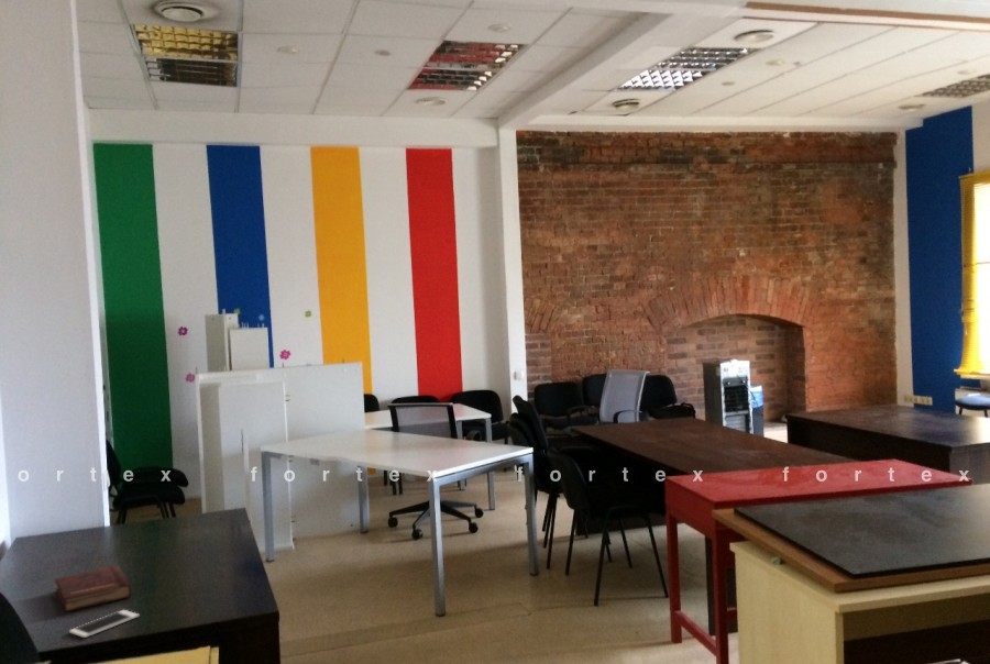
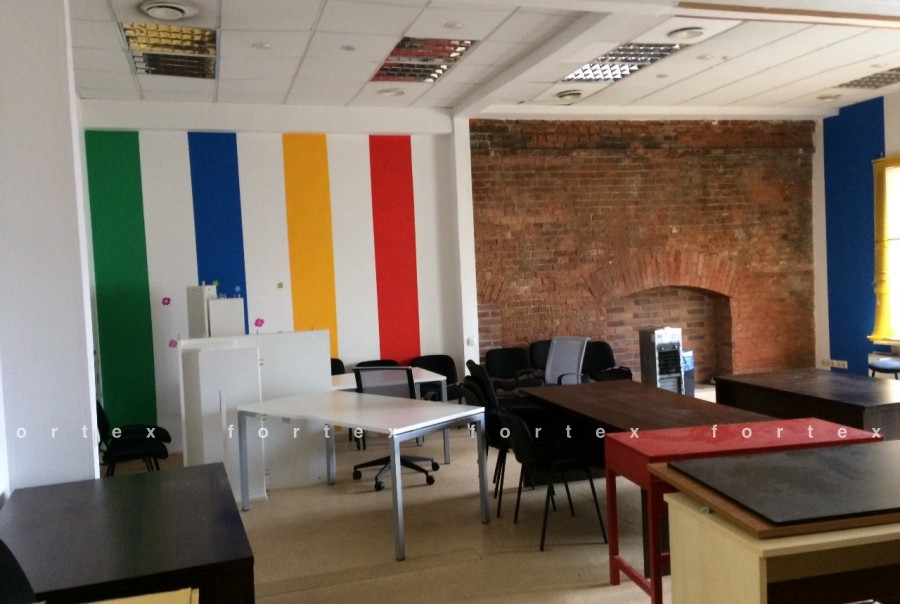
- cell phone [68,609,140,639]
- hardback book [53,565,133,613]
